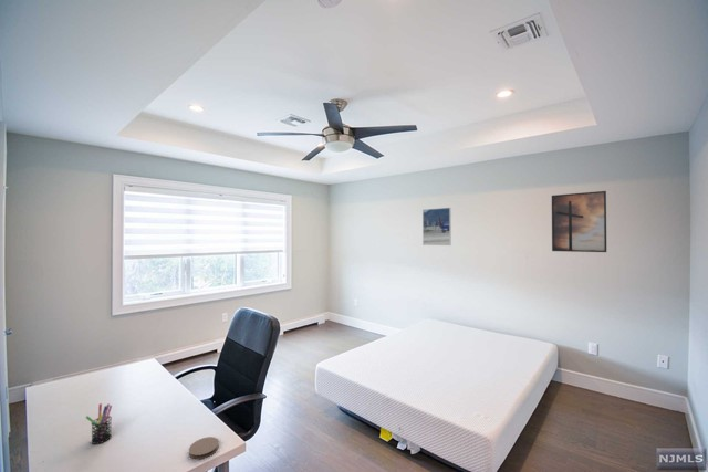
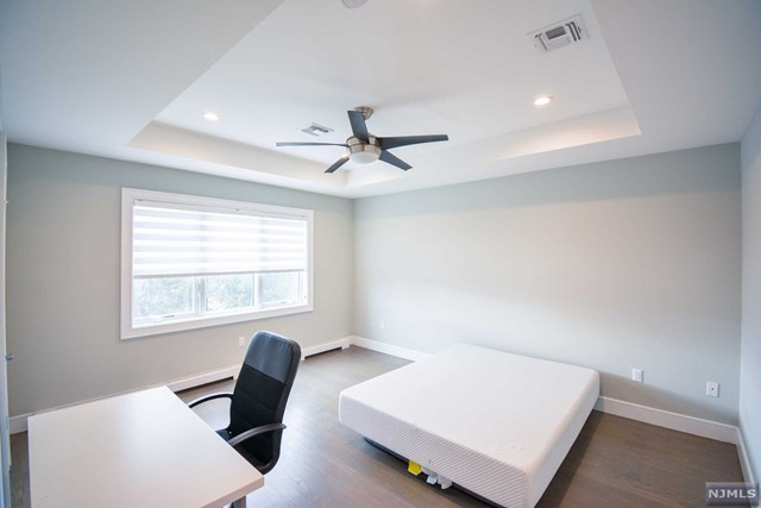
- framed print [421,207,452,247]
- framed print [551,190,607,253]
- coaster [188,436,220,460]
- pen holder [85,402,113,445]
